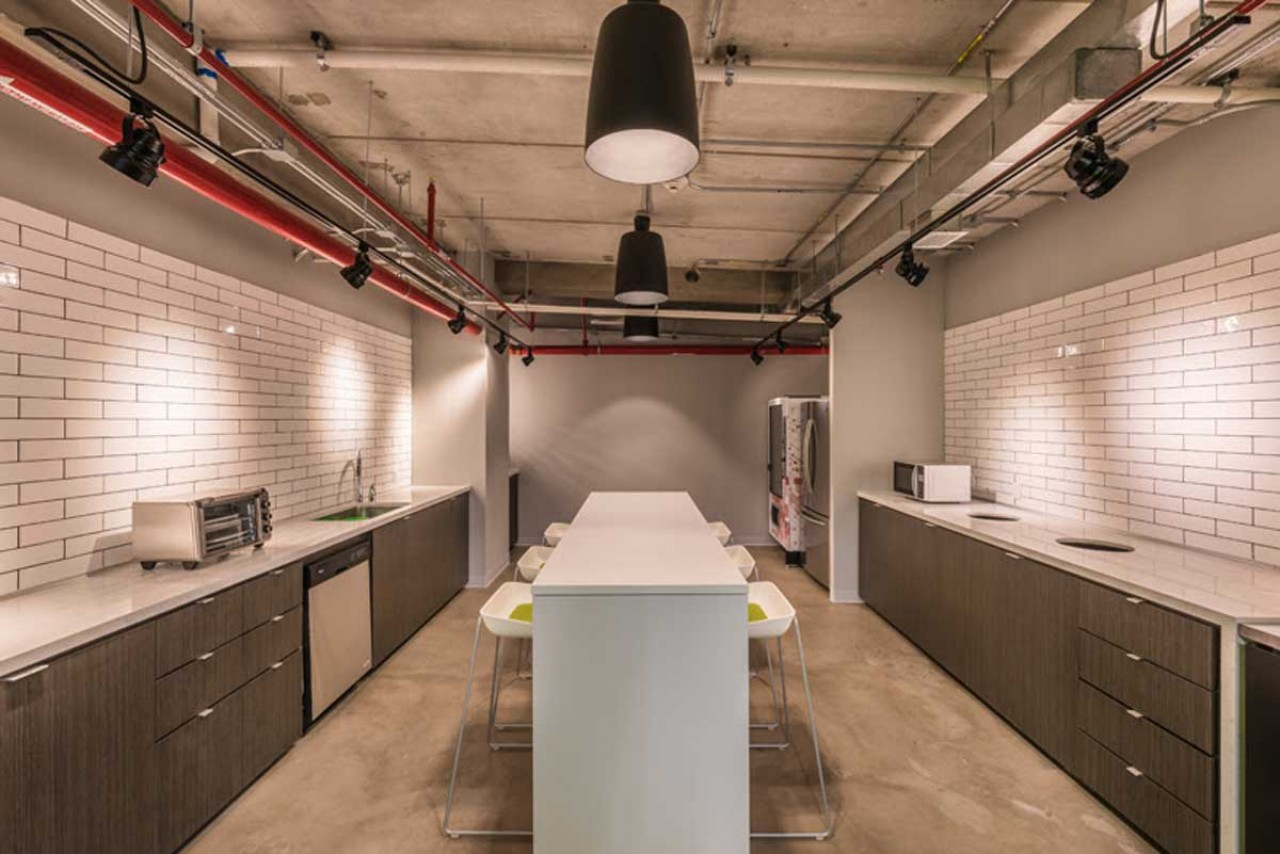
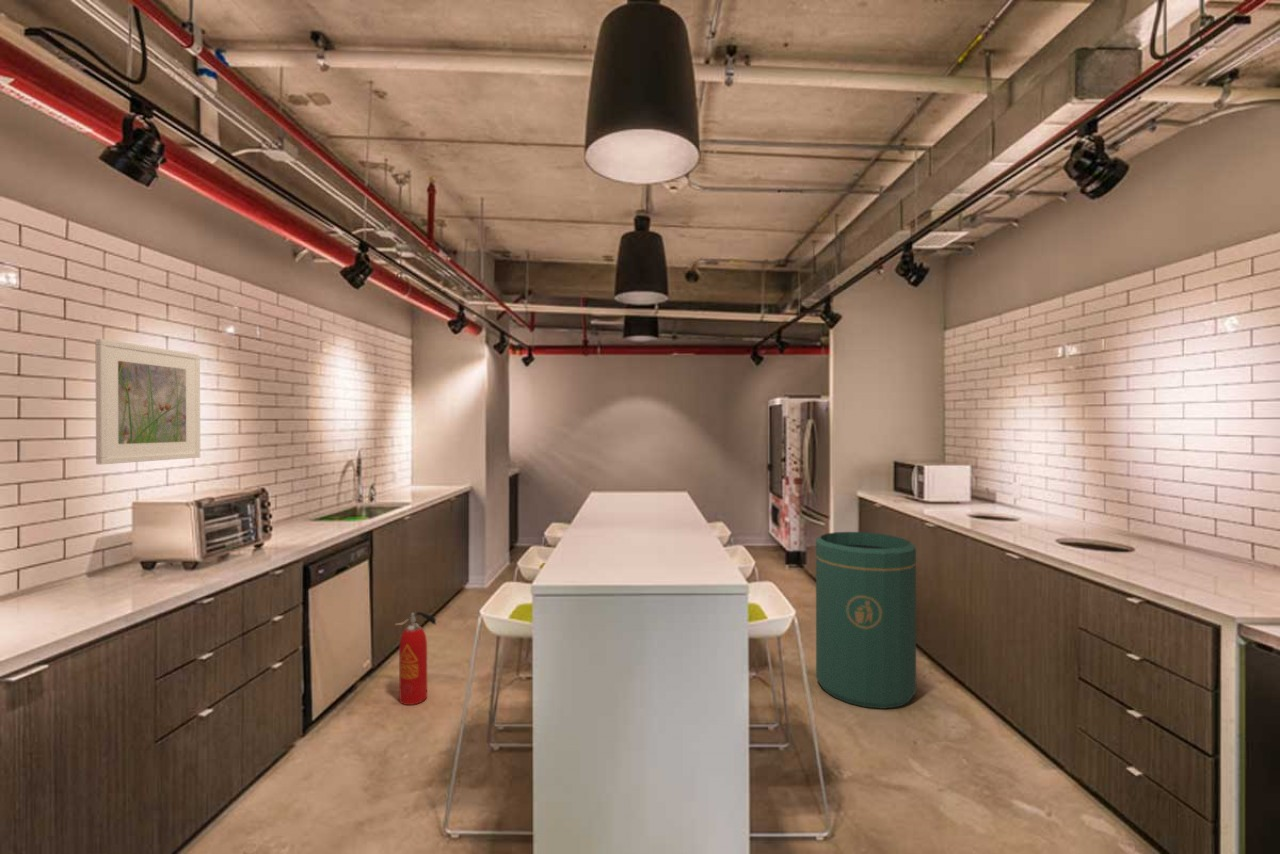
+ fire extinguisher [394,611,437,706]
+ trash can [815,531,917,710]
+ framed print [94,338,201,465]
